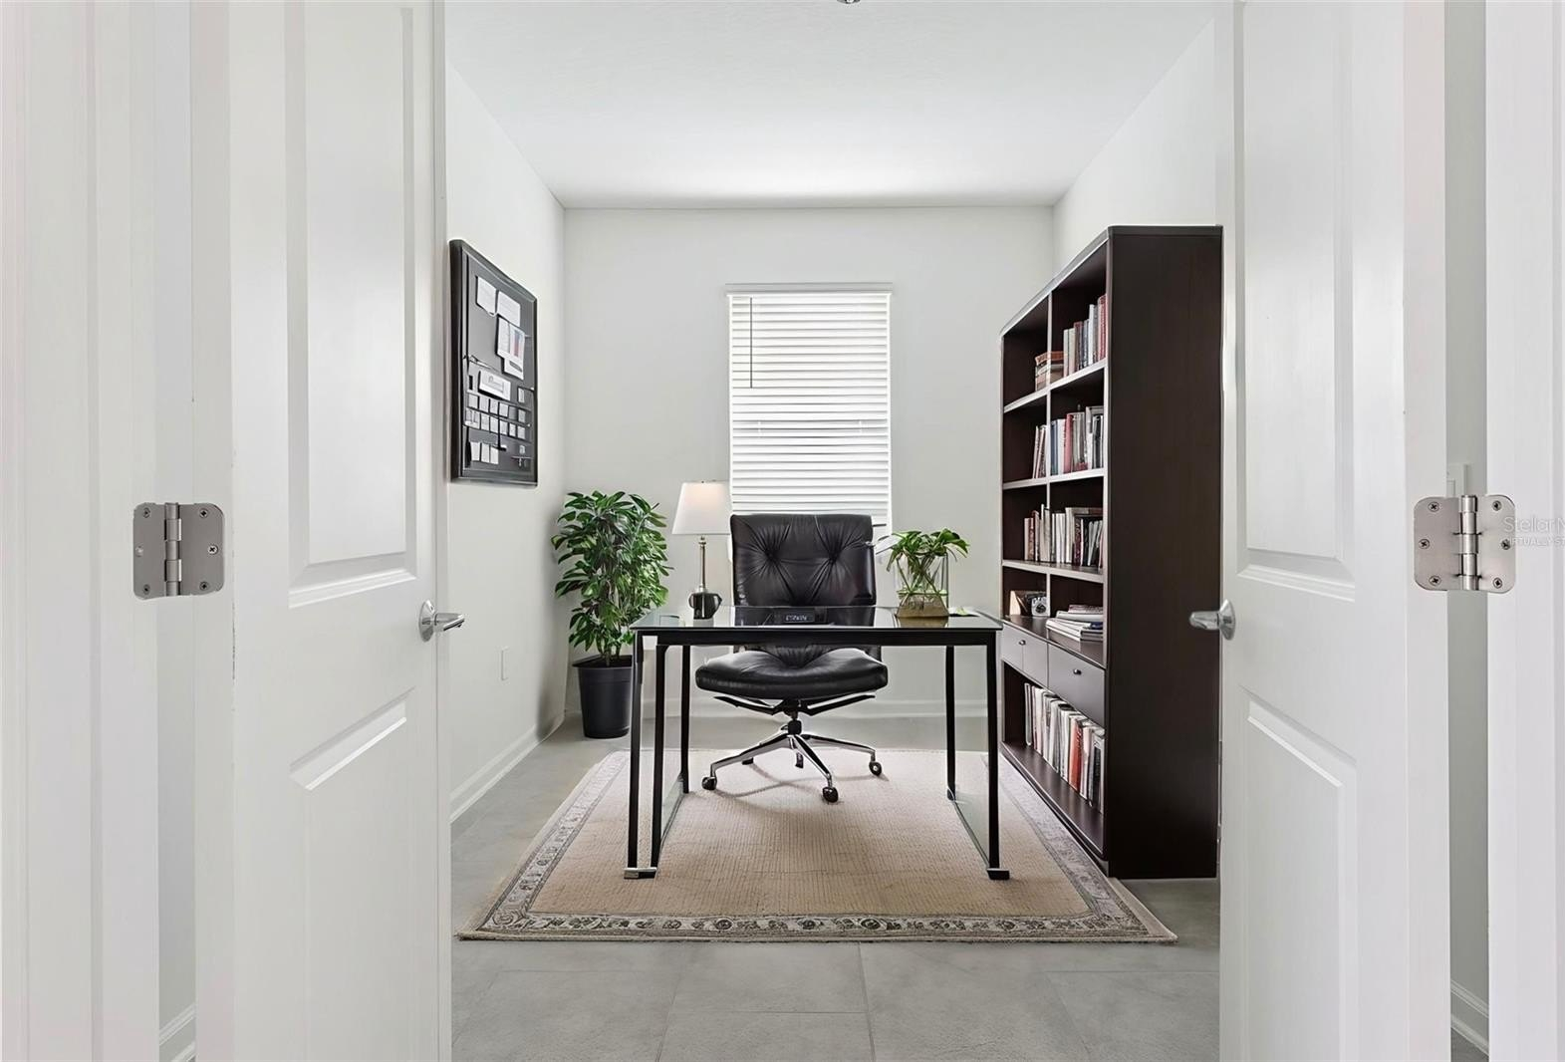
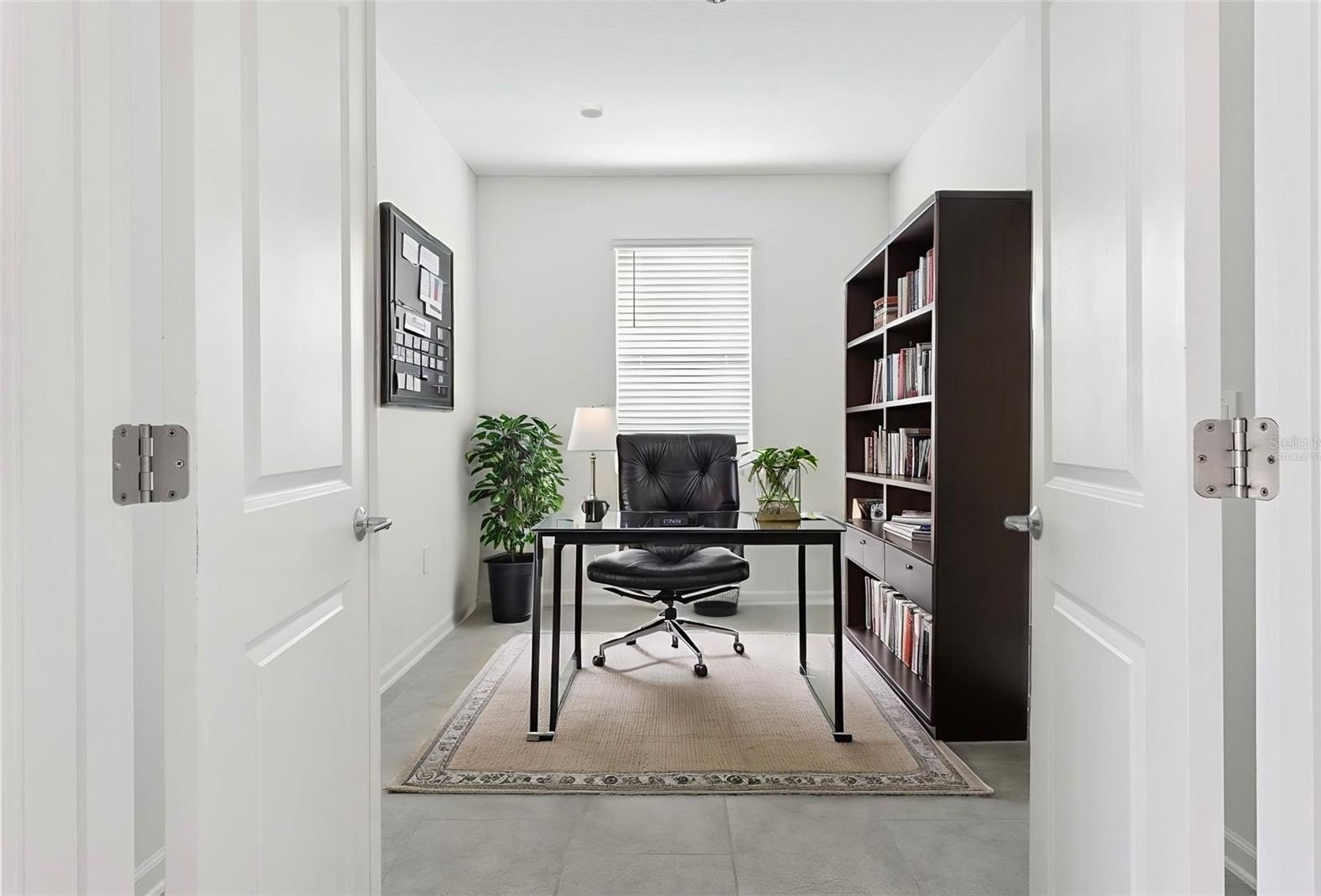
+ smoke detector [580,101,603,119]
+ wastebasket [693,586,741,617]
